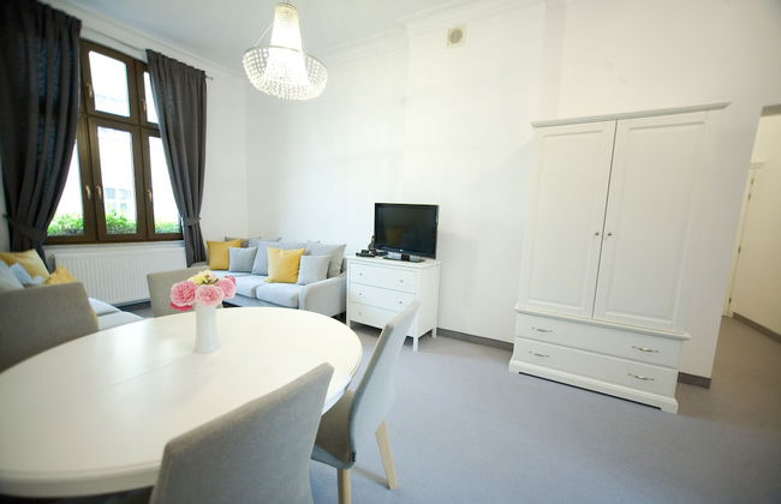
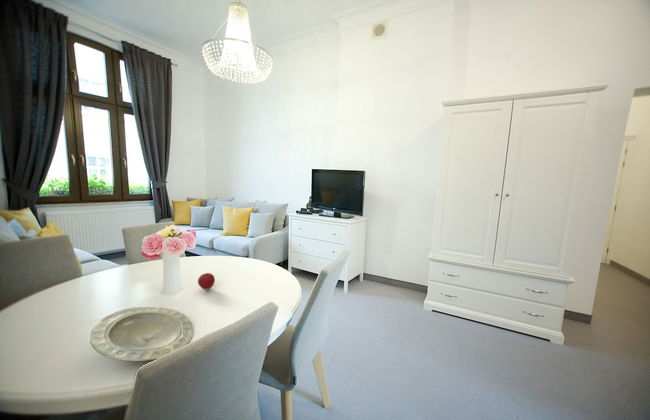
+ apple [197,272,216,291]
+ plate [89,306,194,362]
